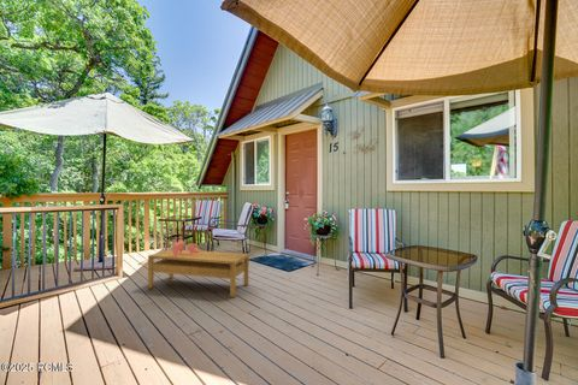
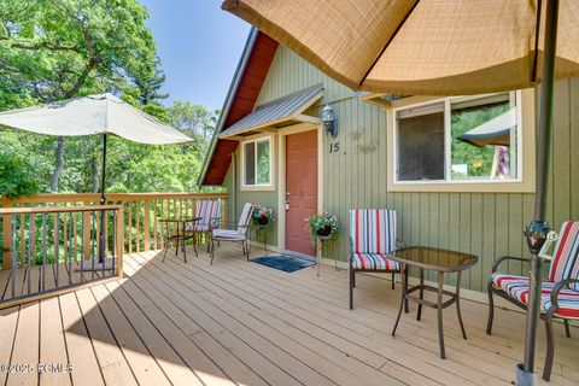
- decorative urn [171,235,201,256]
- coffee table [147,248,250,298]
